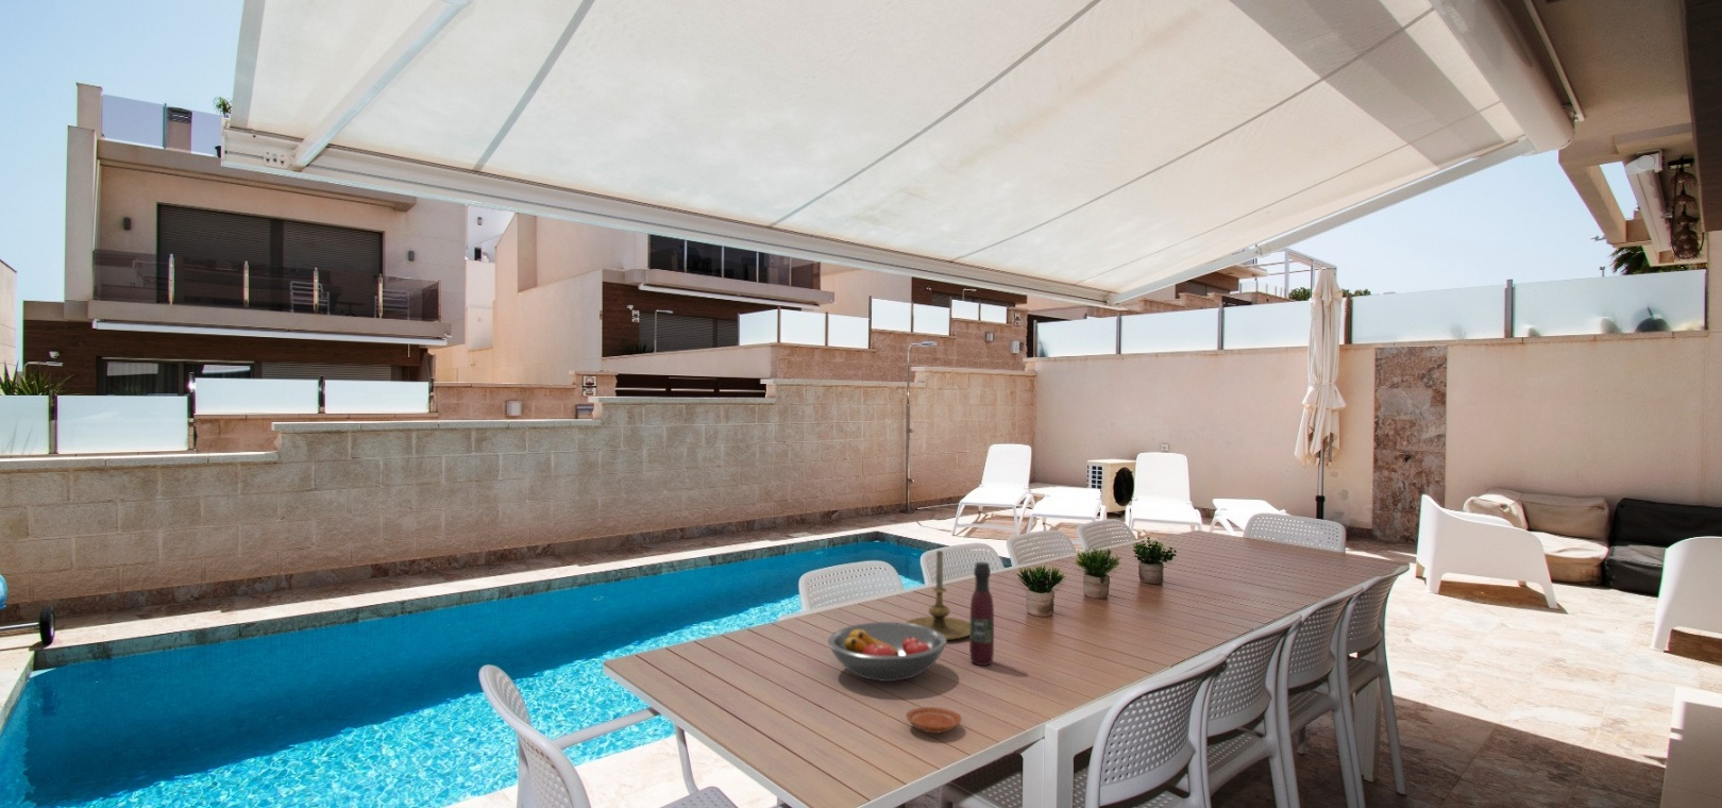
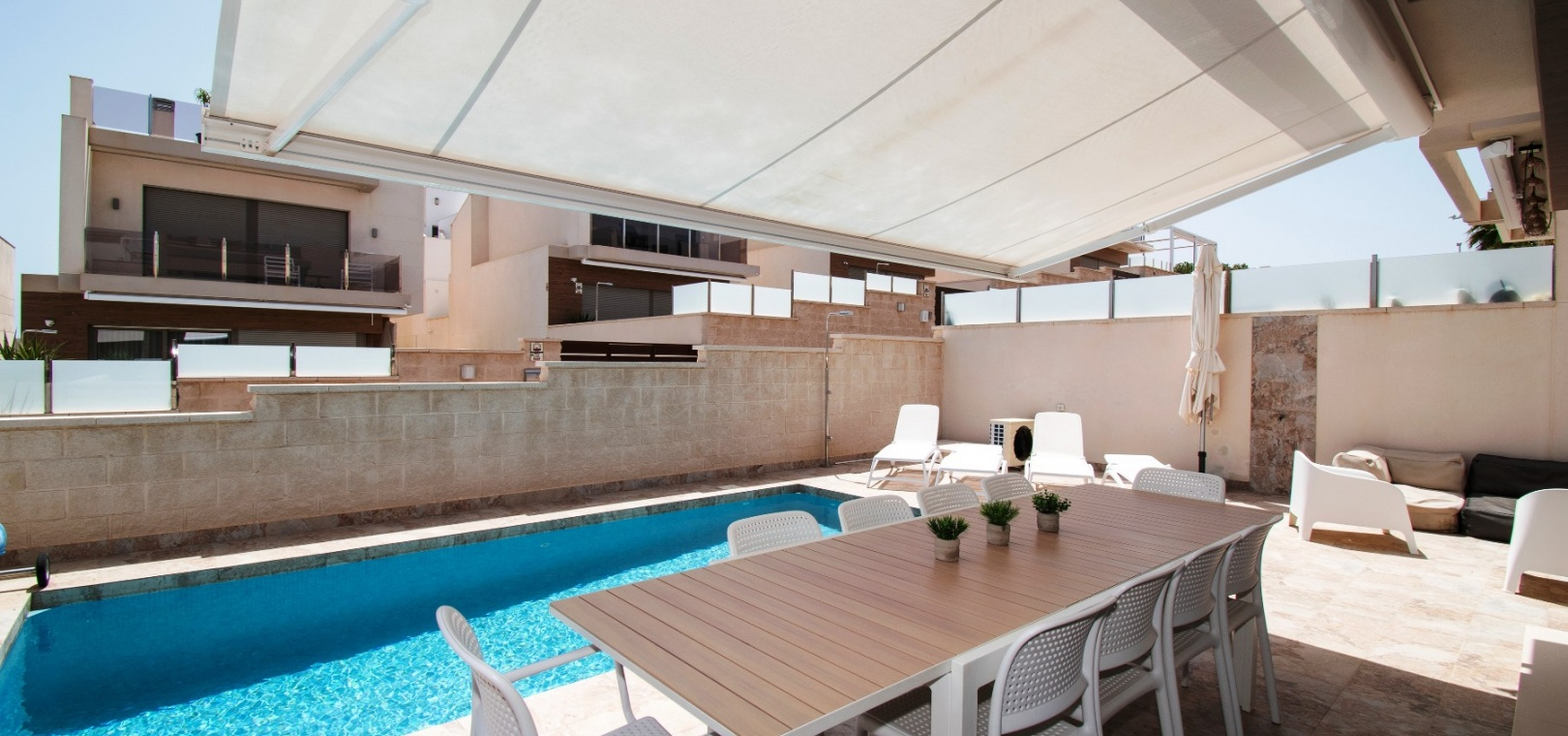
- wine bottle [969,561,995,666]
- plate [905,706,963,734]
- fruit bowl [827,621,948,683]
- candle holder [905,550,971,641]
